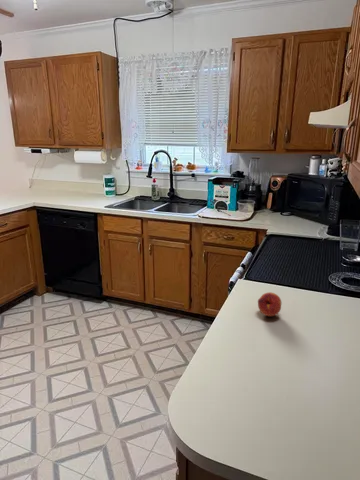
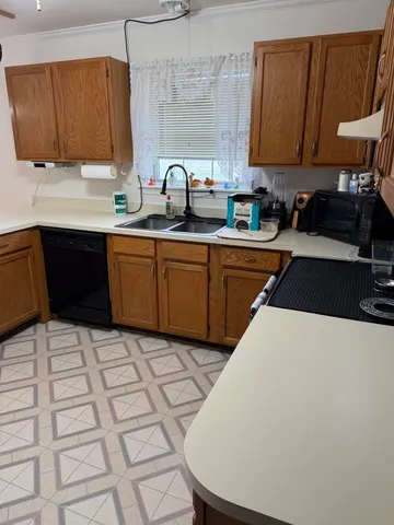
- fruit [257,291,283,317]
